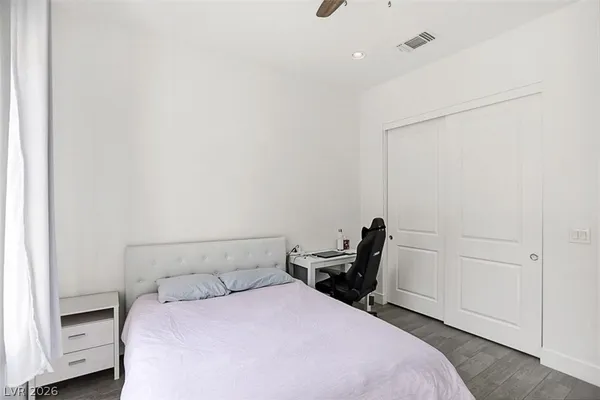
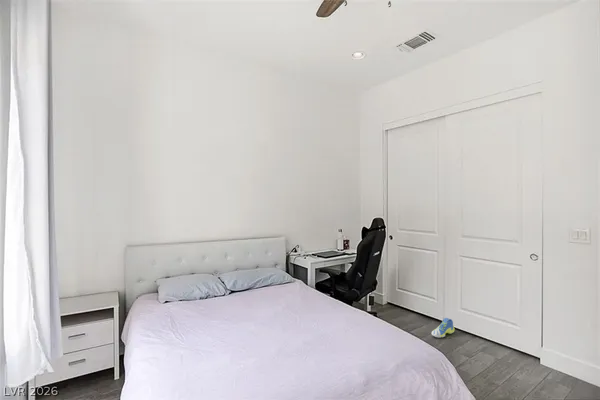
+ sneaker [430,317,455,339]
